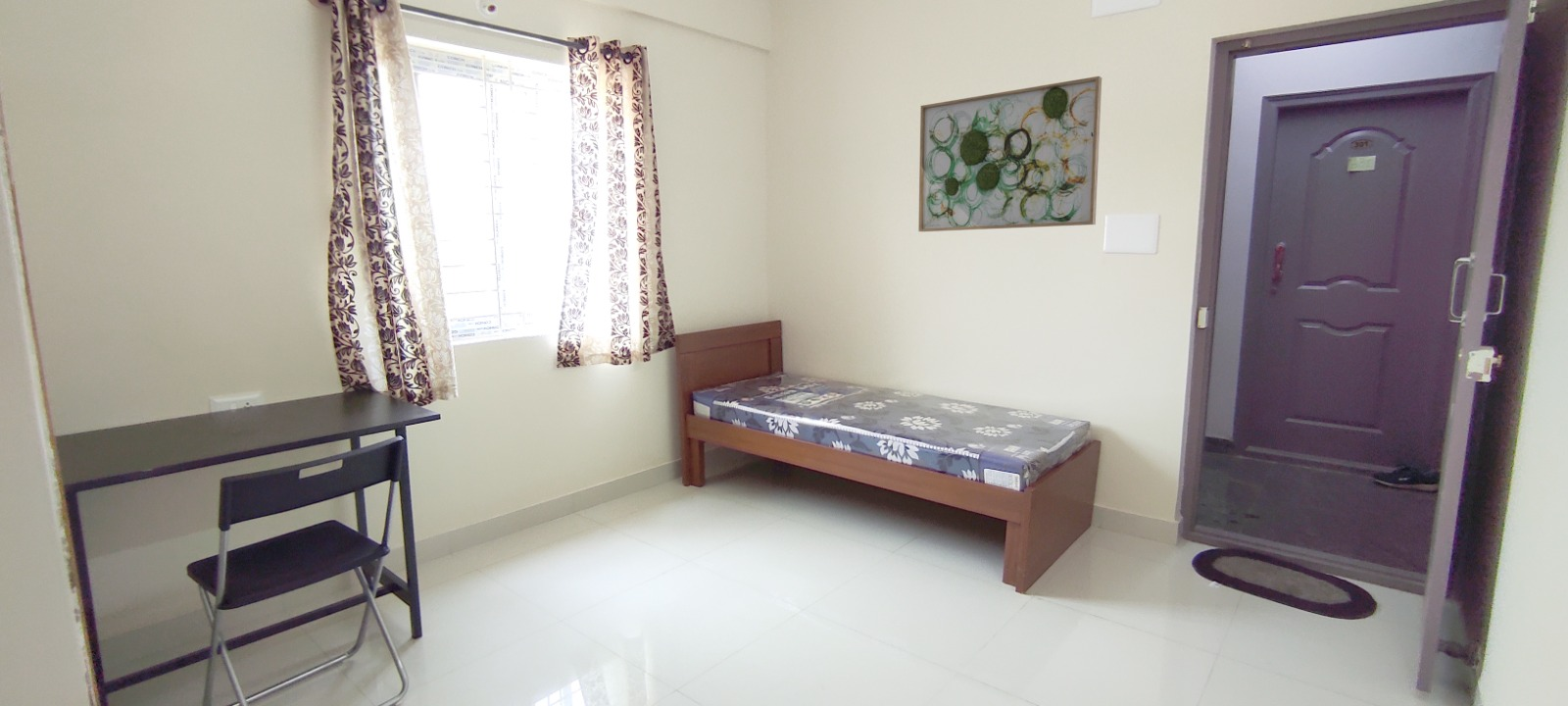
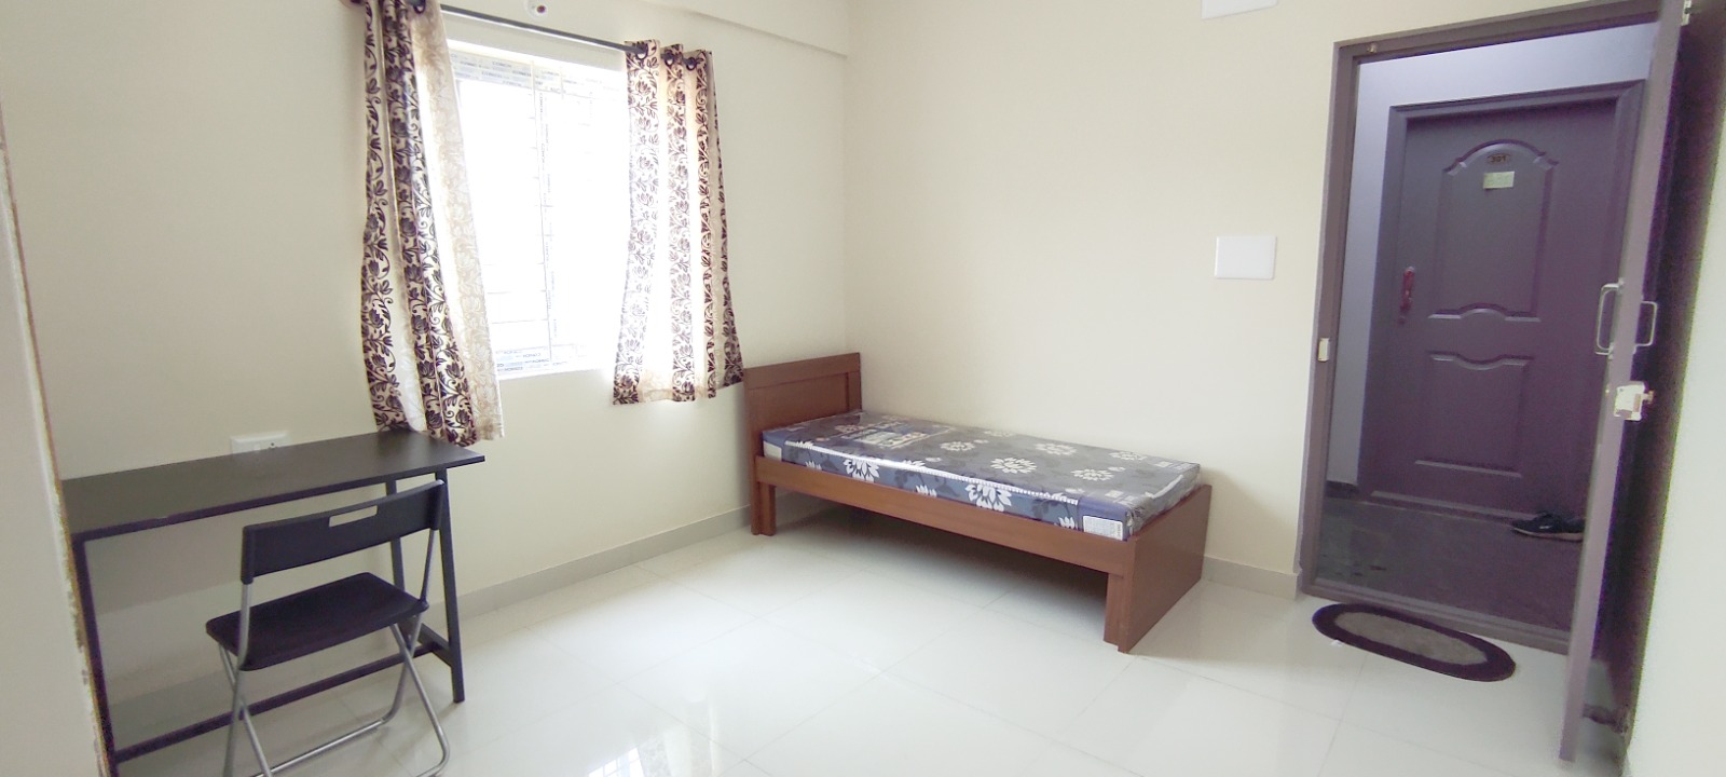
- wall art [917,76,1103,232]
